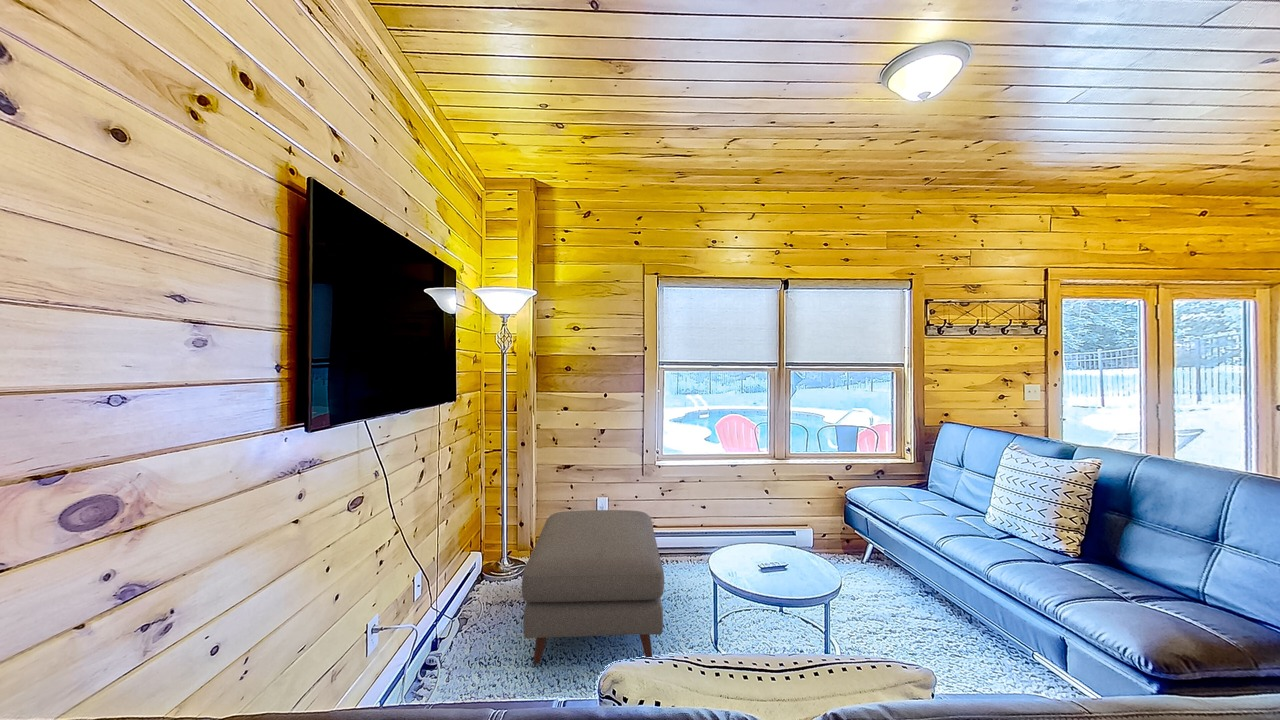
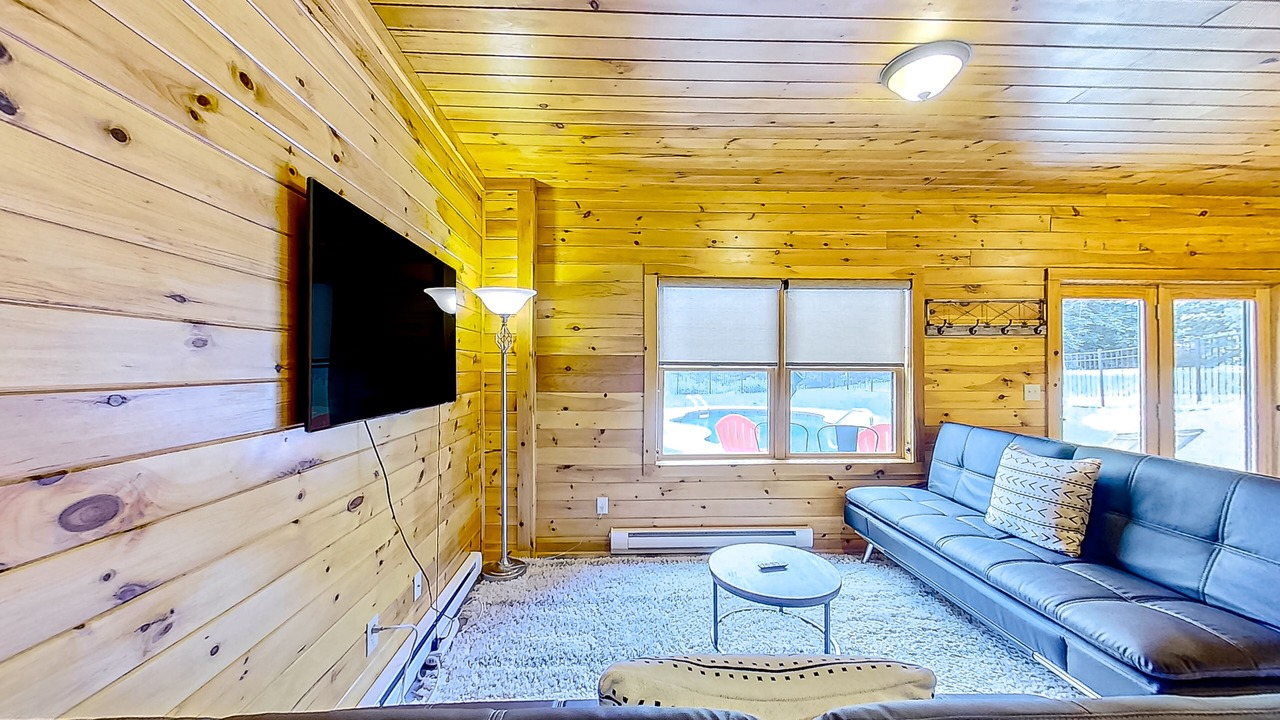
- ottoman [521,509,665,665]
